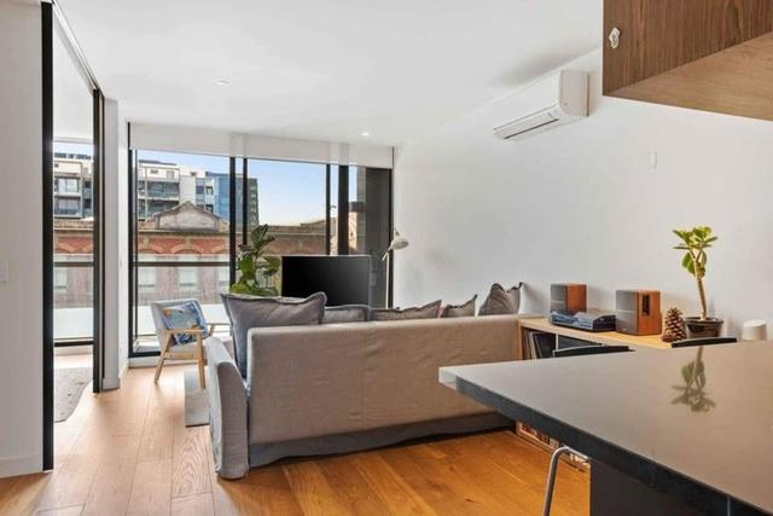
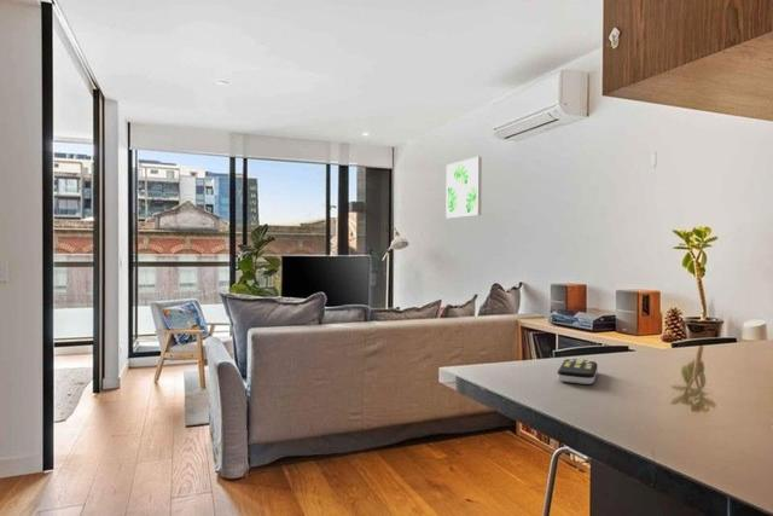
+ wall art [444,156,483,219]
+ remote control [556,356,599,385]
